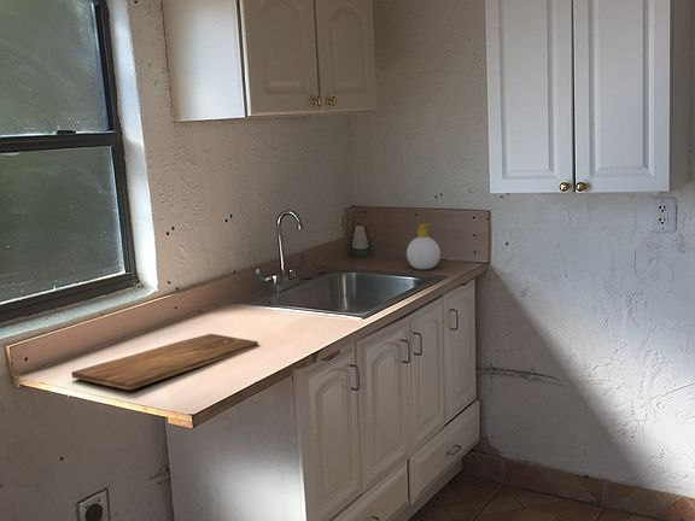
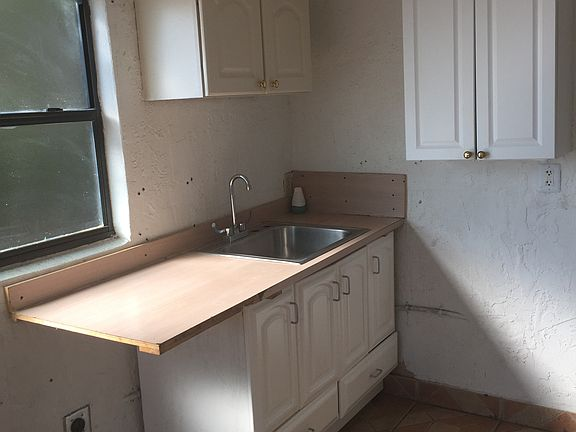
- cutting board [70,333,259,391]
- soap bottle [405,223,442,270]
